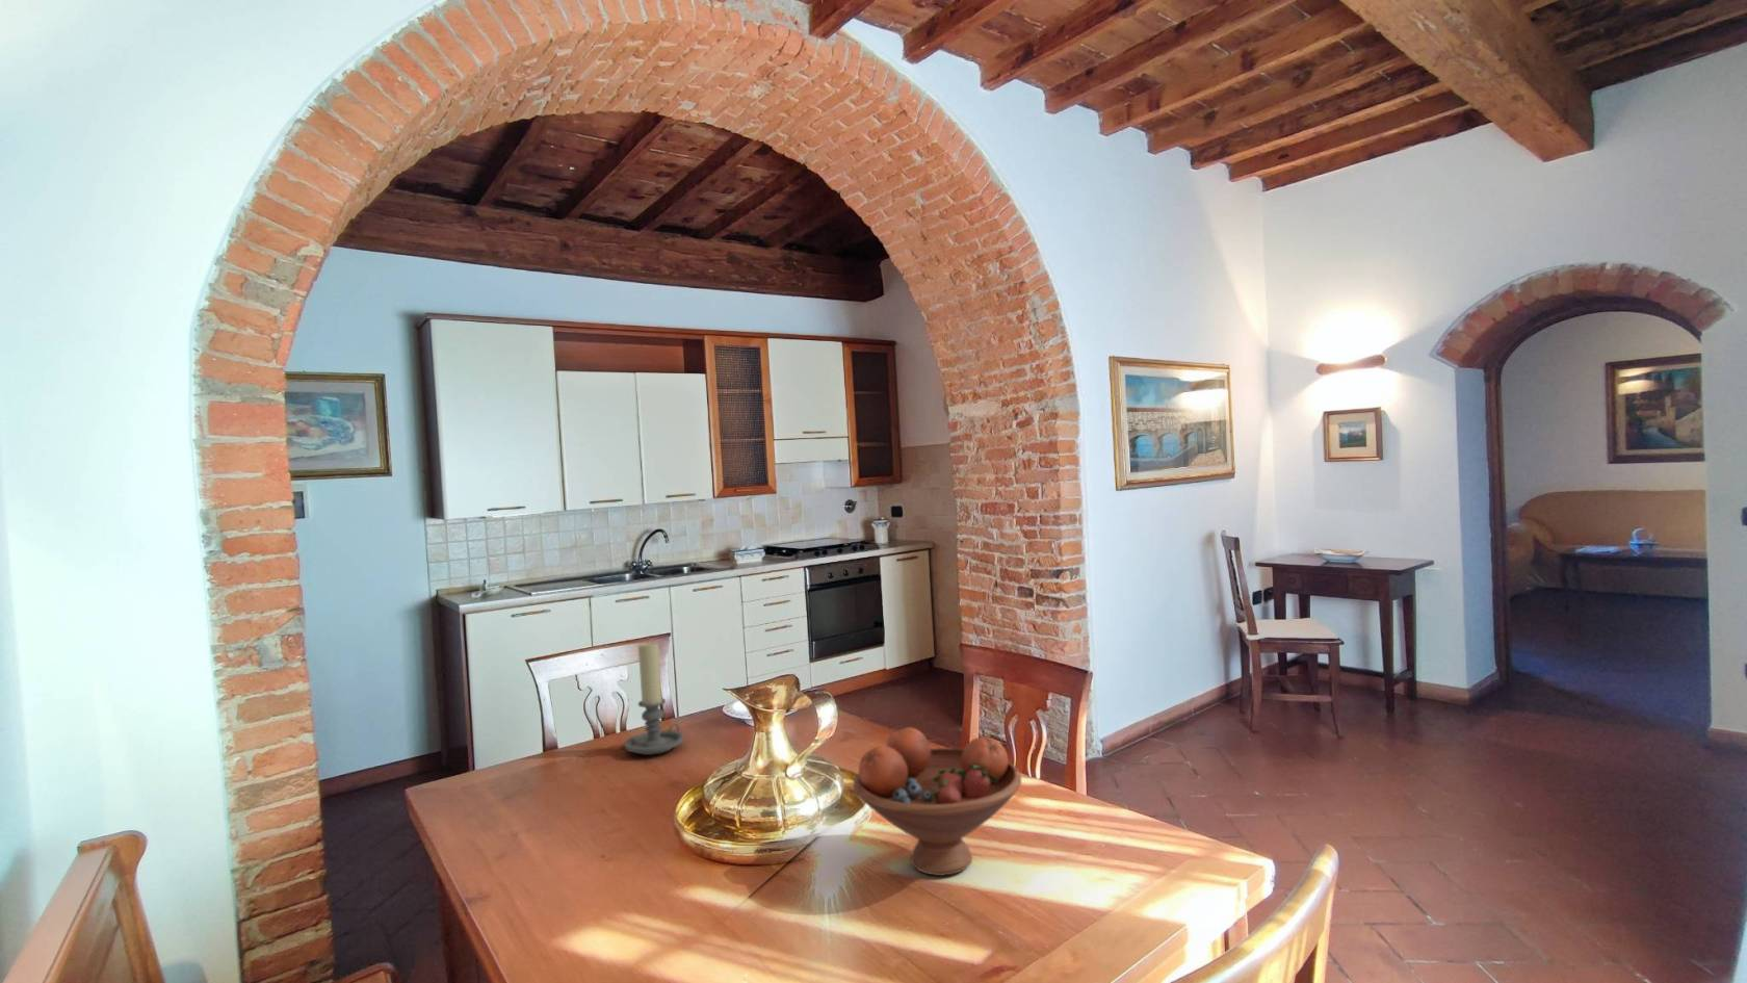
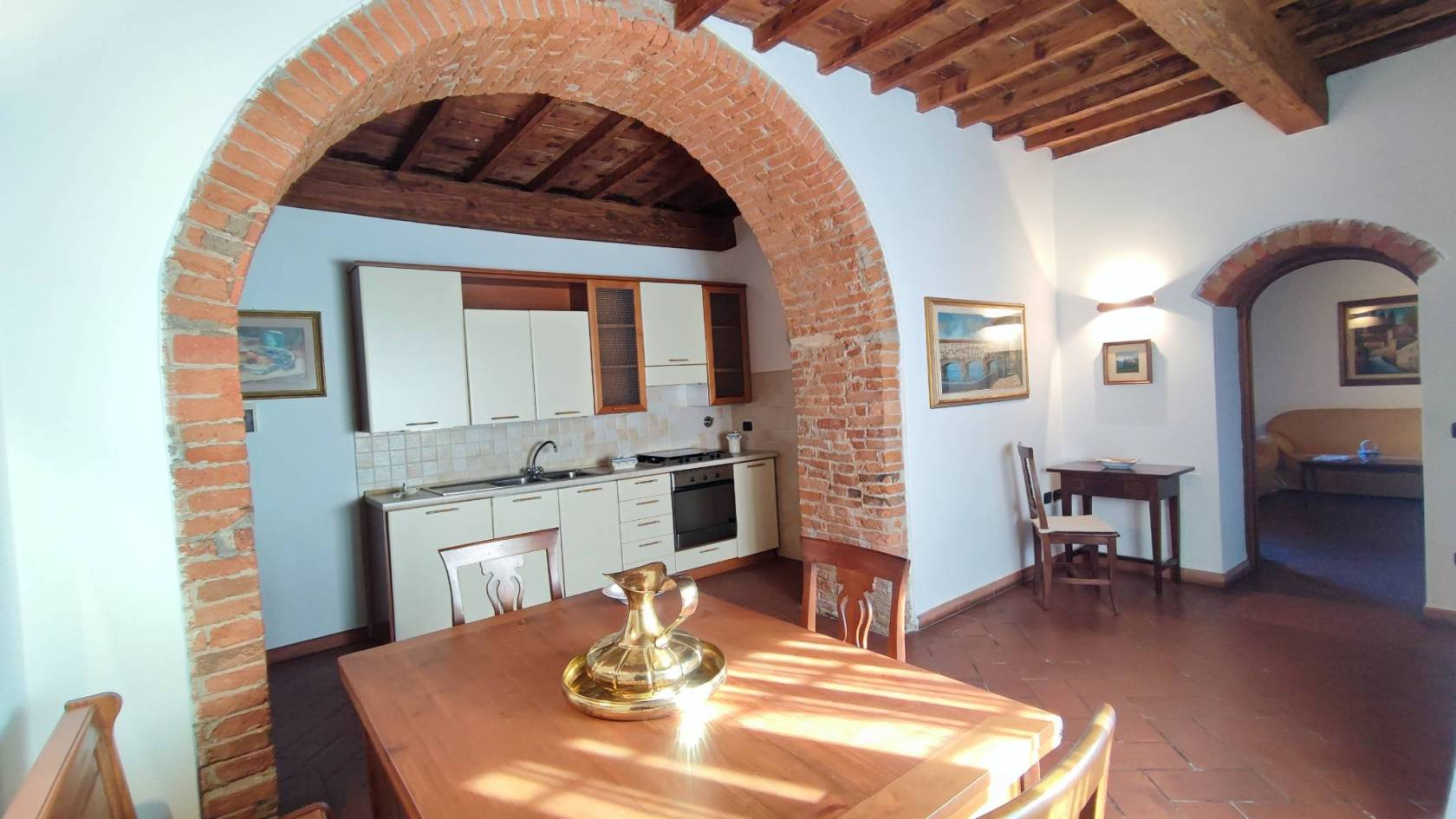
- candle holder [623,641,685,756]
- fruit bowl [853,726,1022,877]
